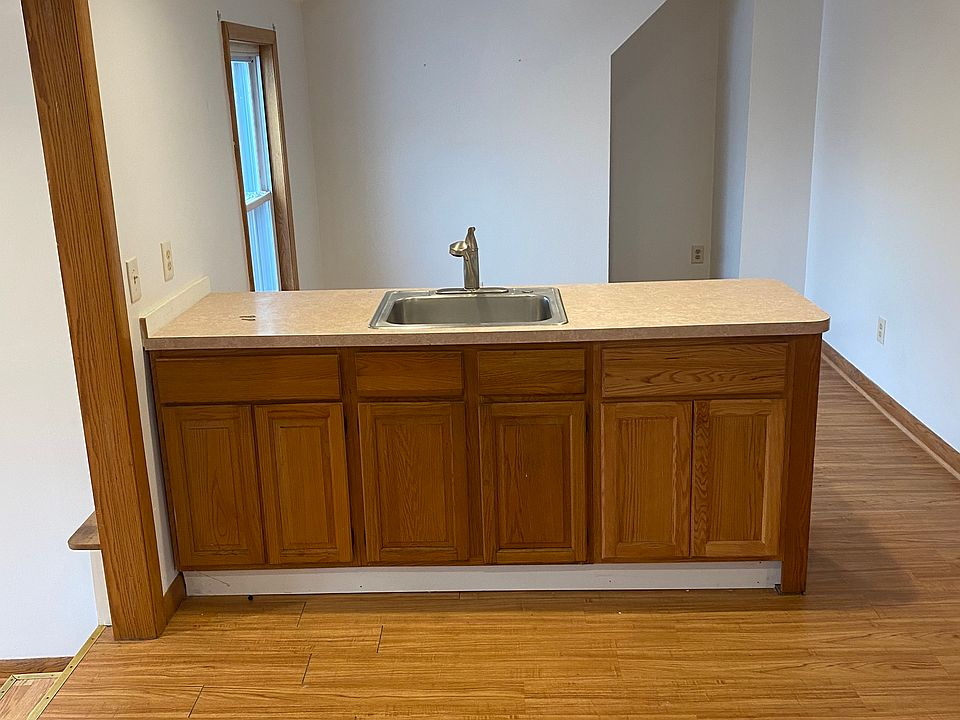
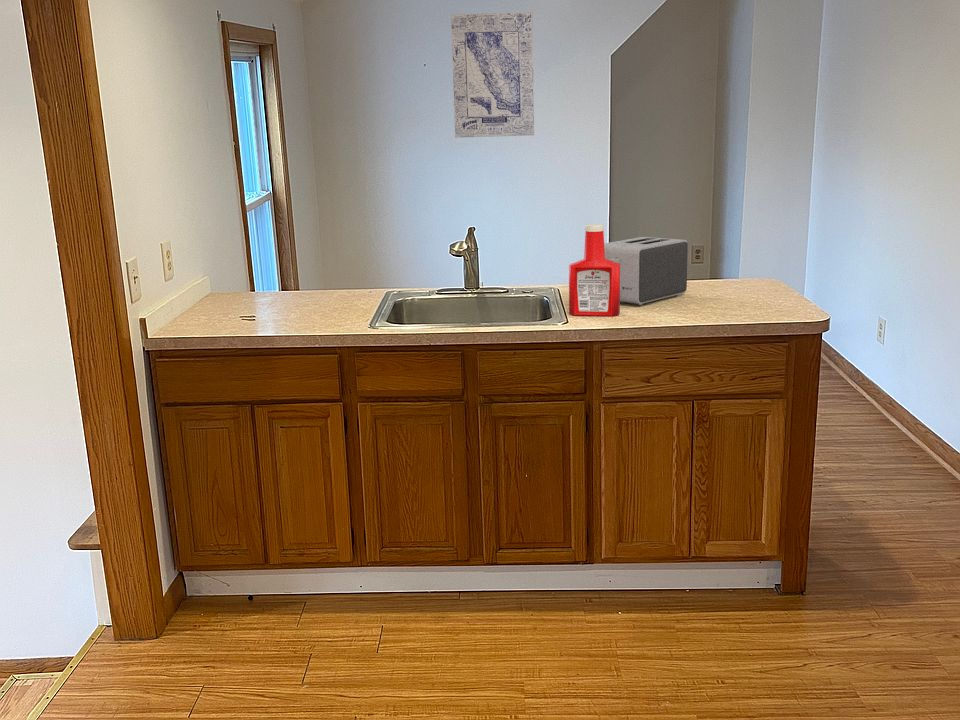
+ soap bottle [568,223,621,317]
+ toaster [604,236,689,306]
+ wall art [450,11,535,139]
